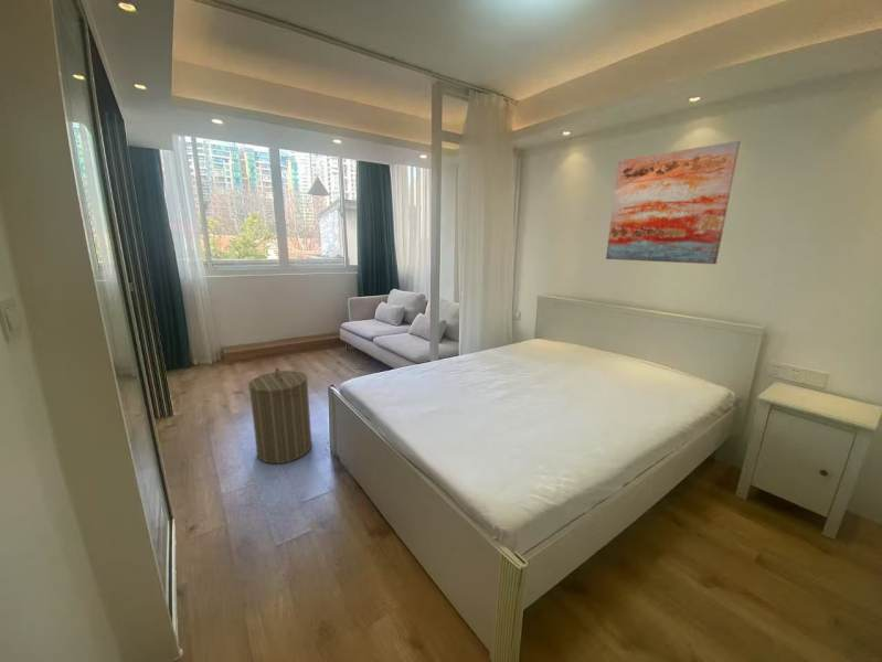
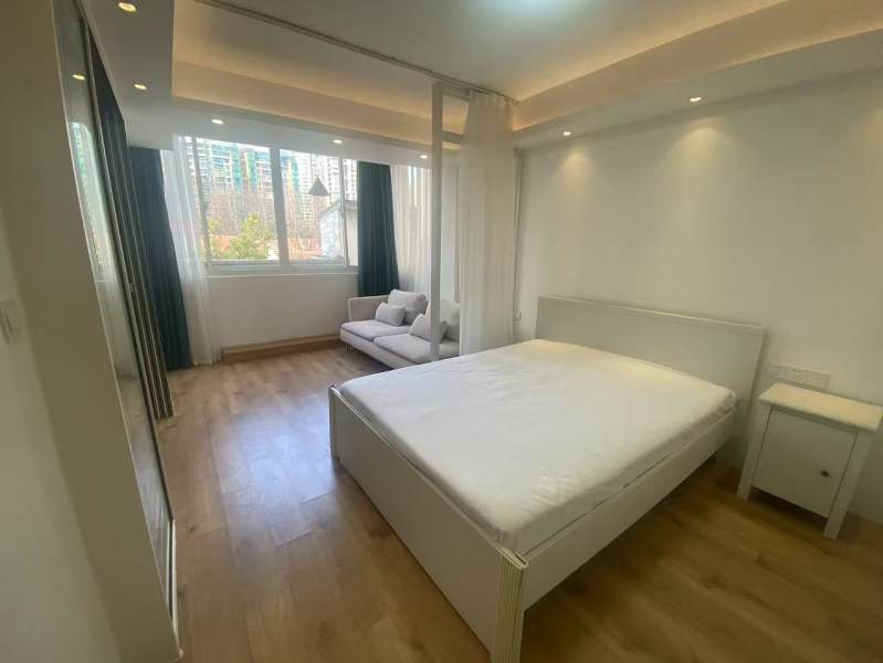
- laundry hamper [247,366,312,465]
- wall art [605,140,742,265]
